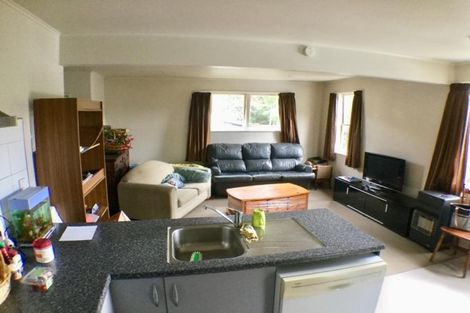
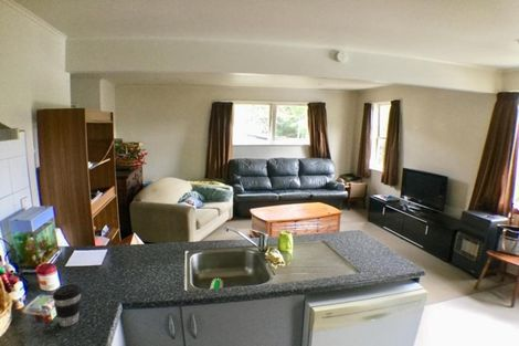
+ coffee cup [52,283,83,327]
